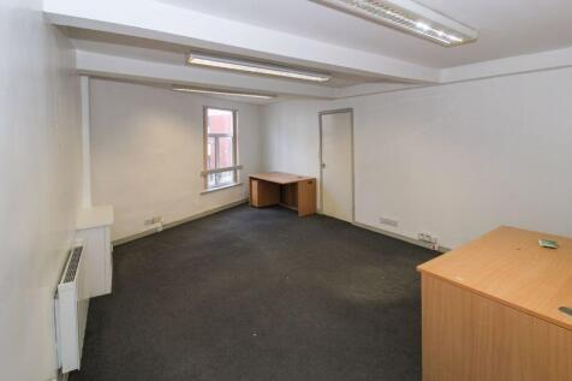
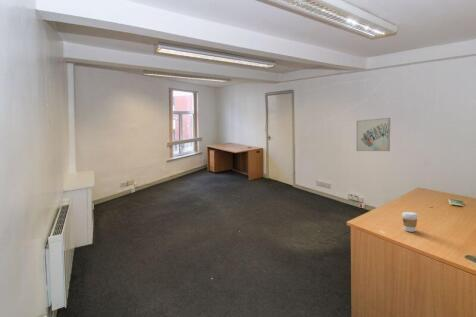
+ wall art [355,117,391,152]
+ coffee cup [401,211,419,233]
